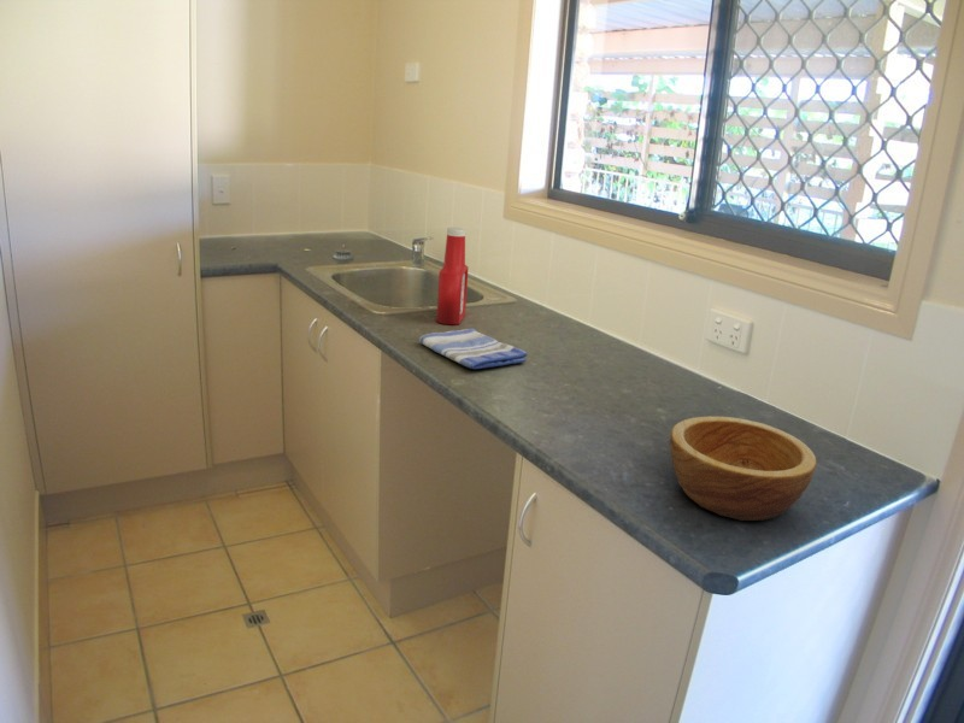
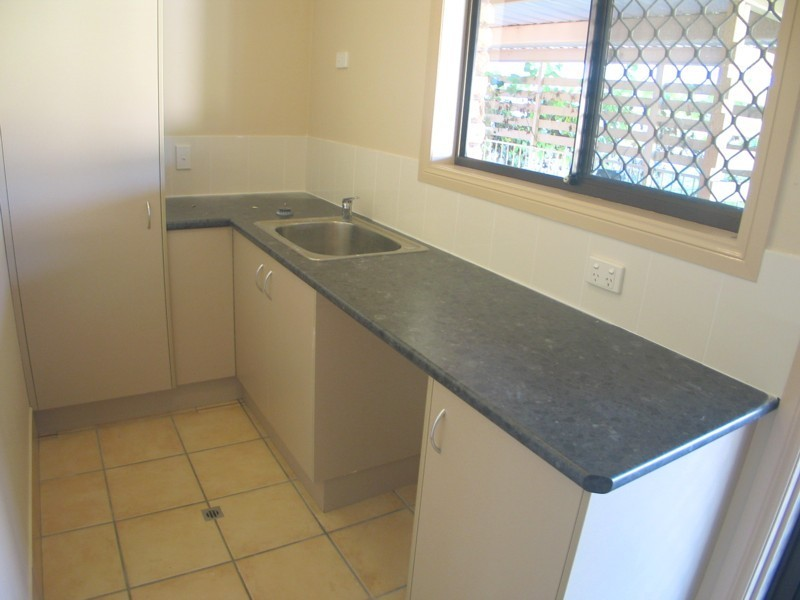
- bowl [669,416,817,522]
- soap bottle [436,227,470,325]
- dish towel [418,327,528,370]
